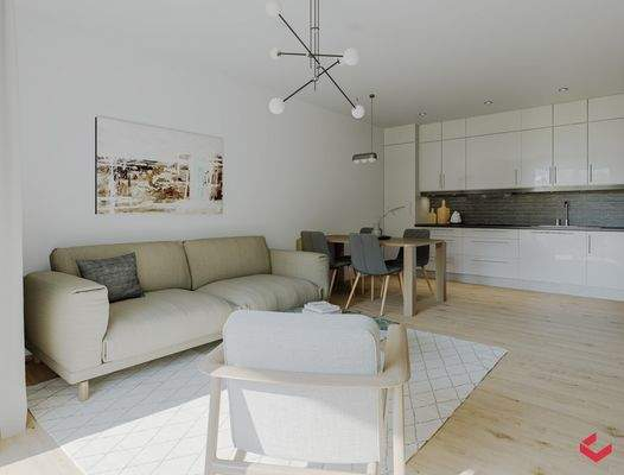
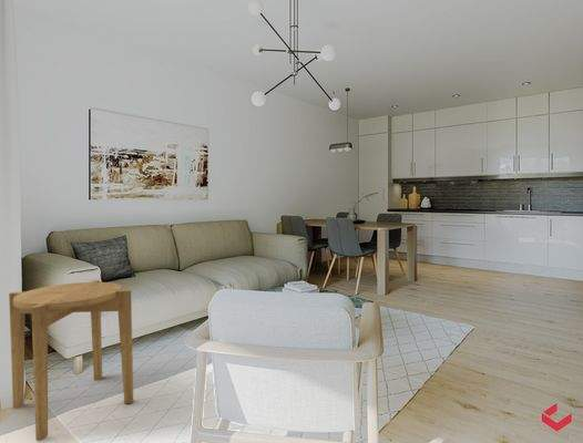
+ side table [8,279,134,442]
